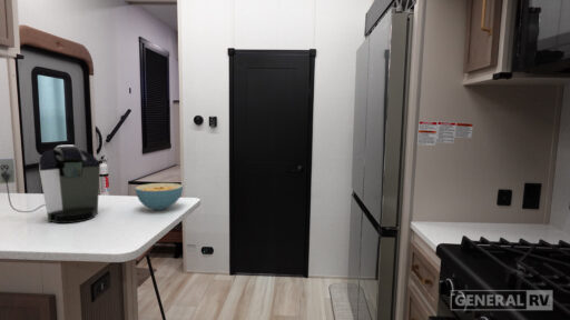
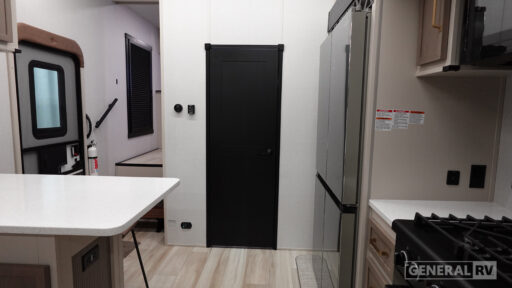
- cereal bowl [135,182,184,211]
- coffee maker [0,144,101,224]
